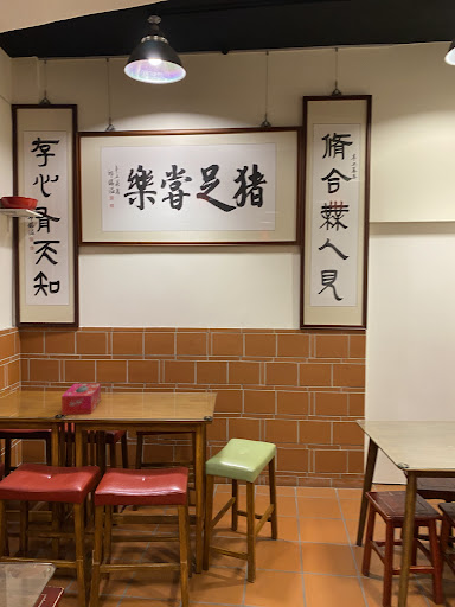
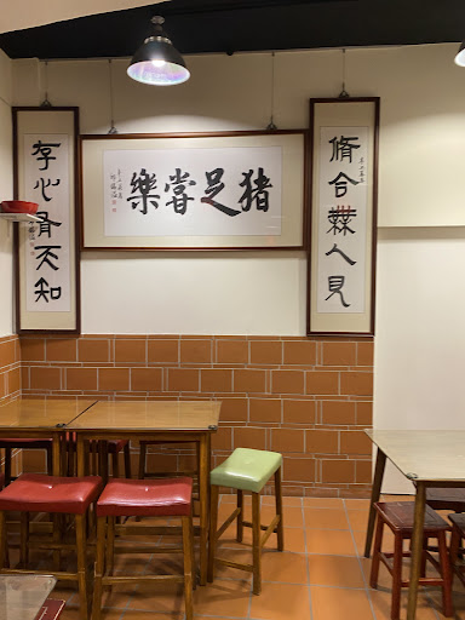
- tissue box [60,382,102,416]
